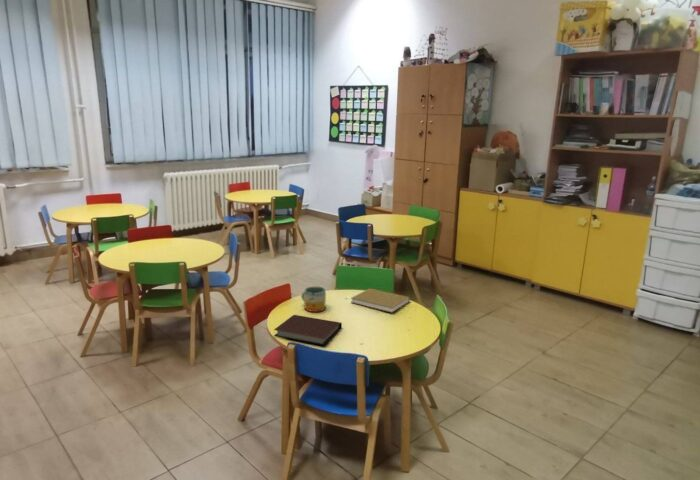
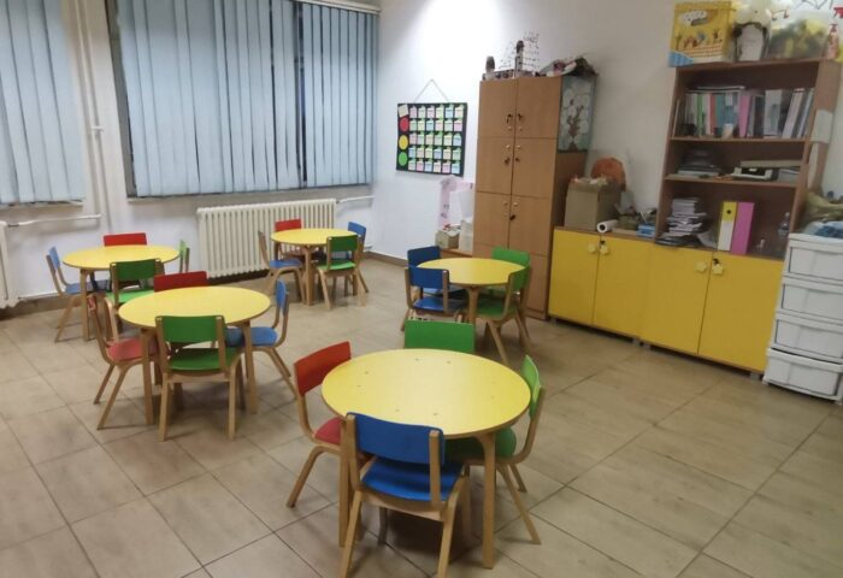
- book [350,287,411,314]
- notebook [273,314,343,346]
- mug [300,286,327,313]
